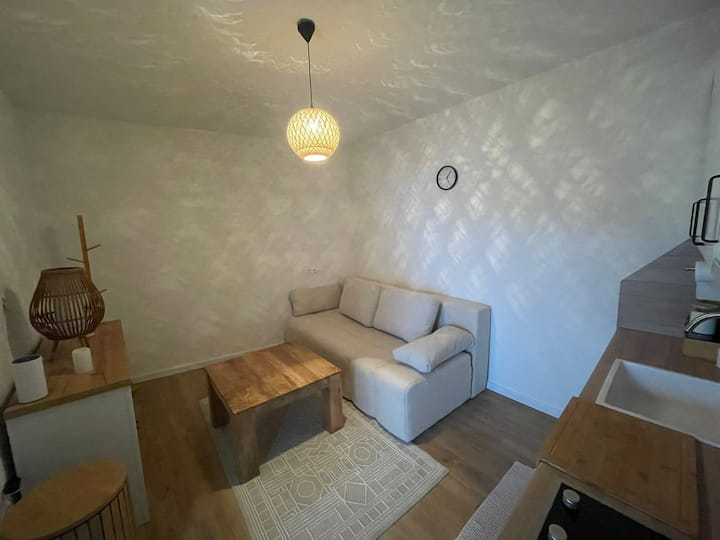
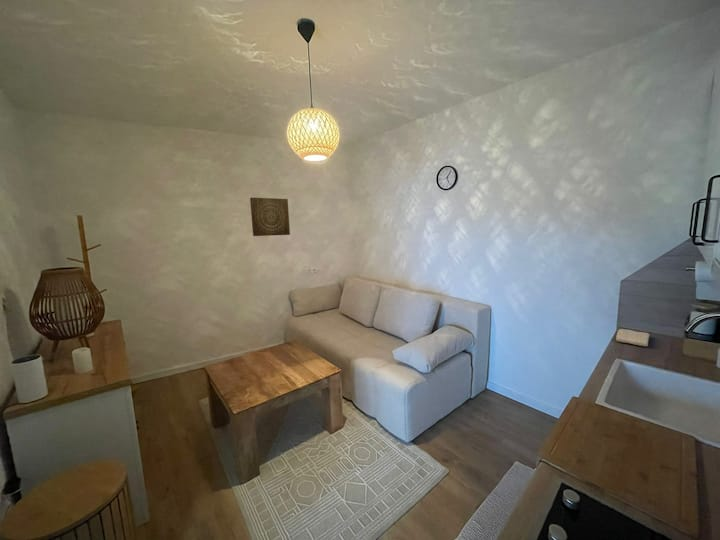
+ washcloth [615,328,650,347]
+ wall art [249,197,291,237]
